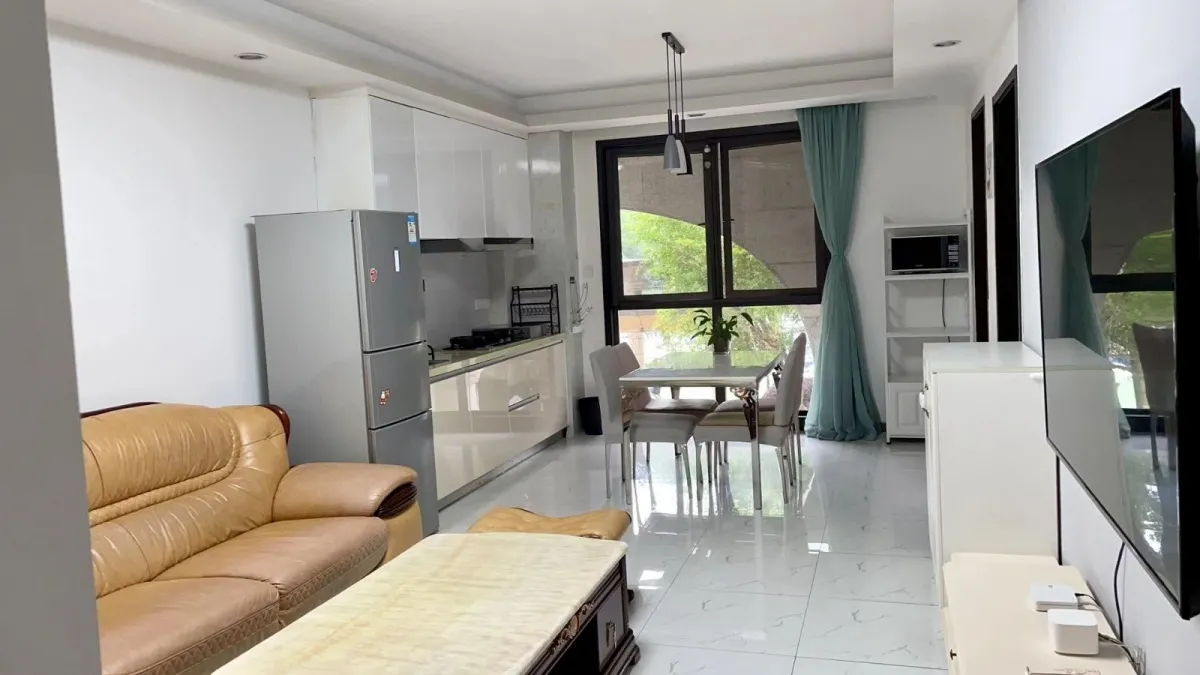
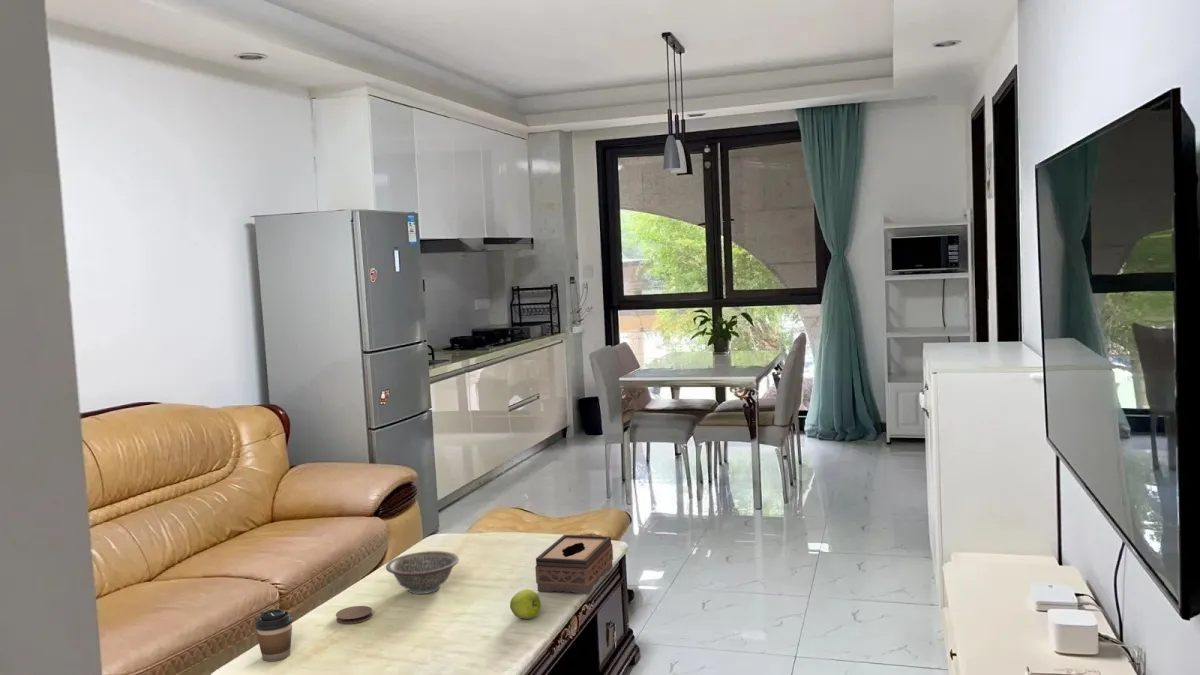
+ coffee cup [254,608,294,662]
+ tissue box [534,534,614,595]
+ apple [509,588,542,620]
+ decorative bowl [385,550,460,595]
+ coaster [335,605,373,625]
